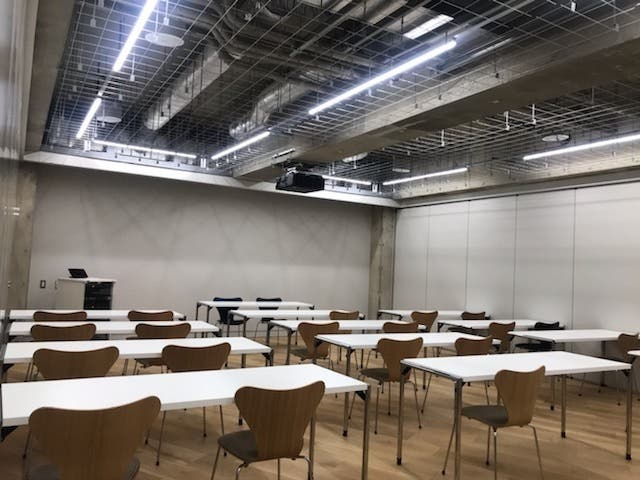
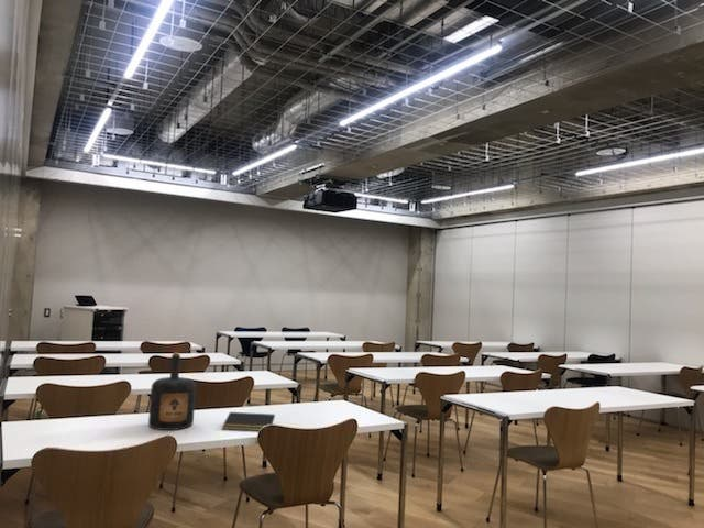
+ notepad [221,411,276,432]
+ bottle [147,352,197,431]
